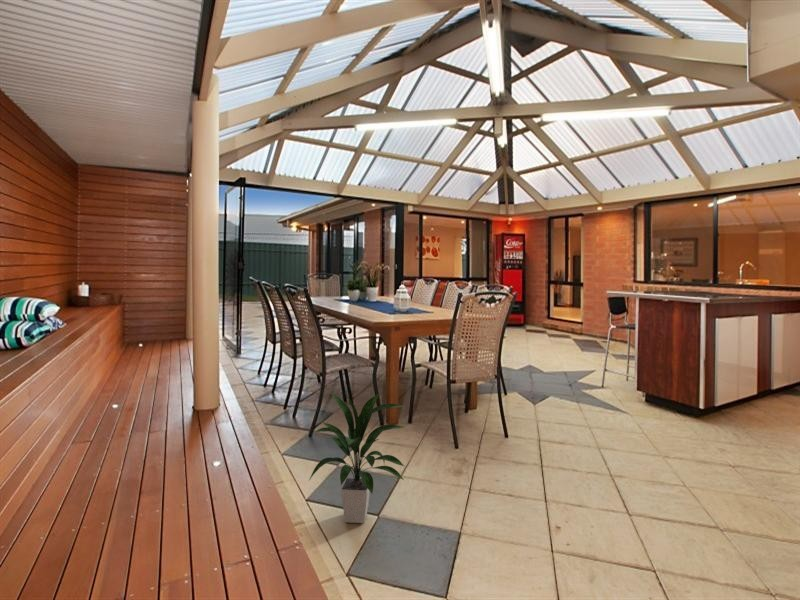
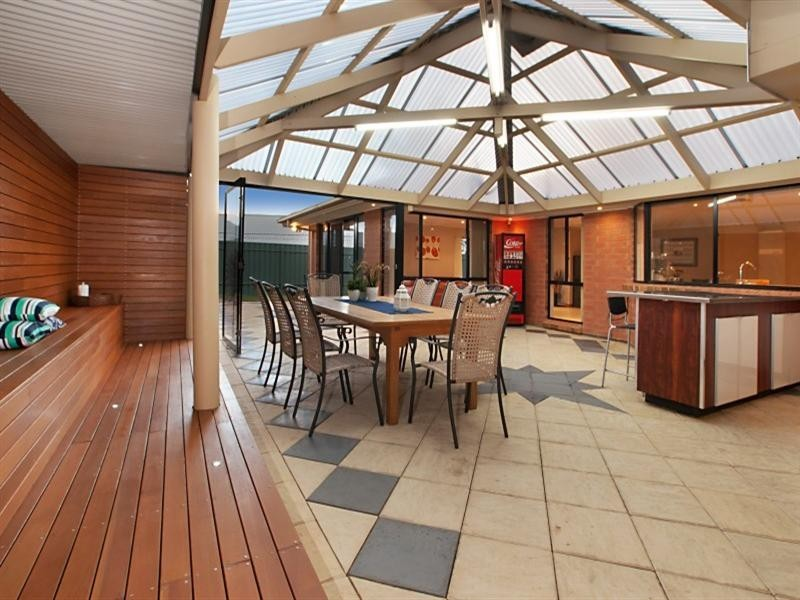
- indoor plant [308,389,405,524]
